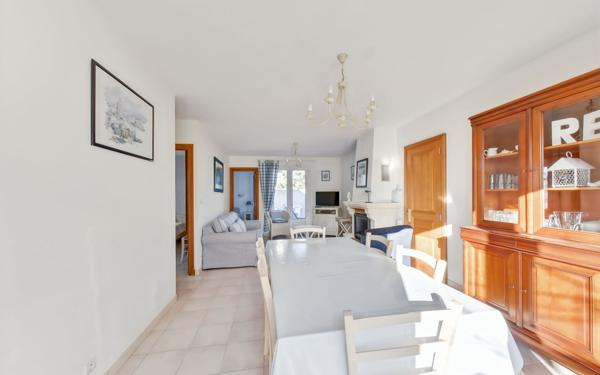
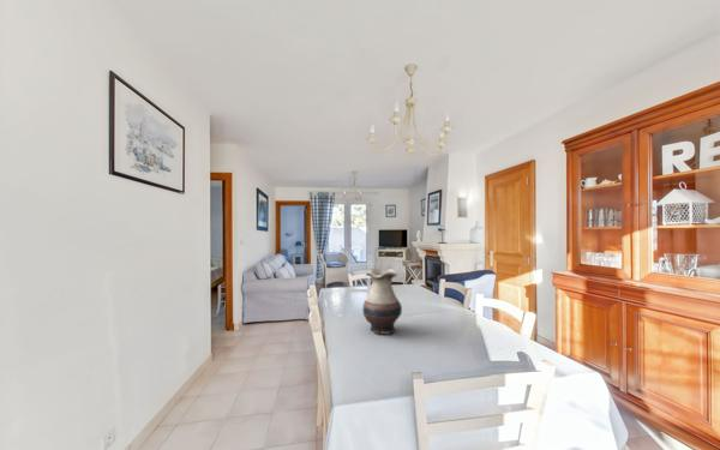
+ vase [361,268,403,336]
